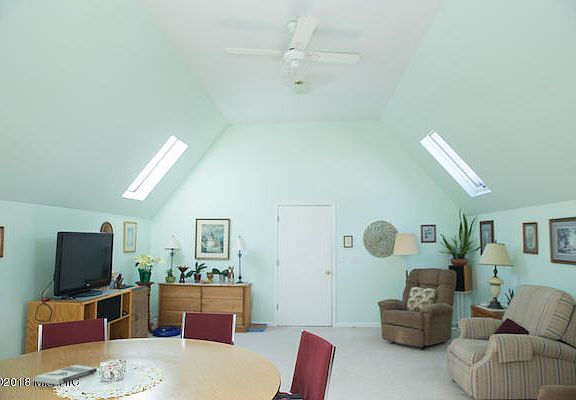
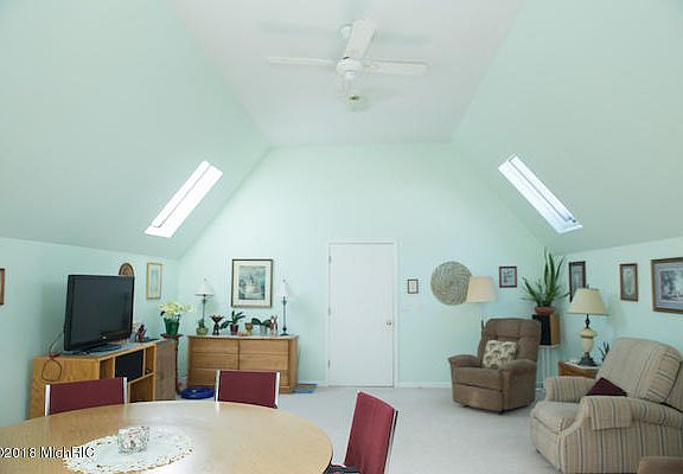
- book [33,364,98,386]
